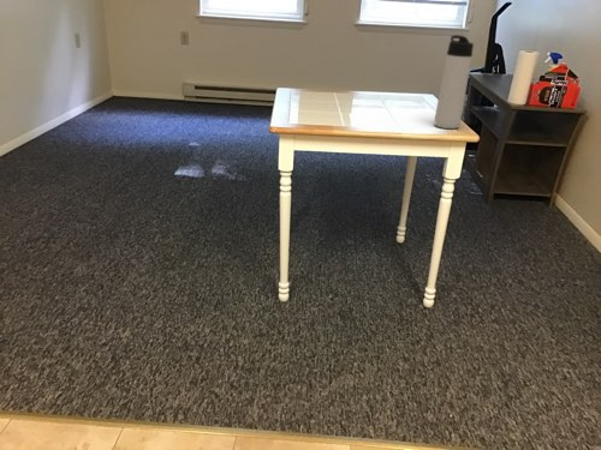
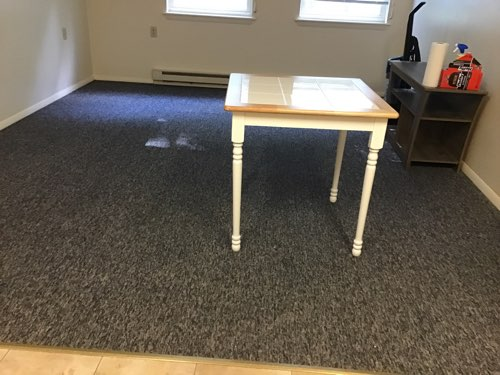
- thermos bottle [433,34,475,130]
